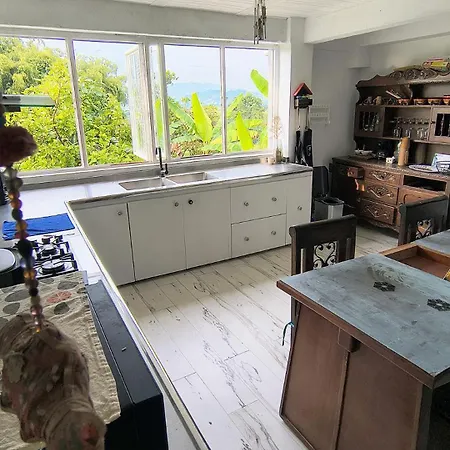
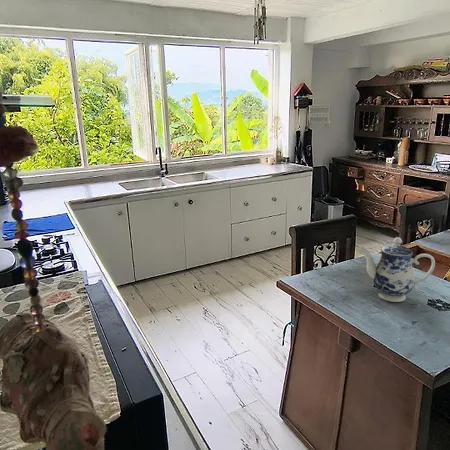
+ teapot [359,236,436,303]
